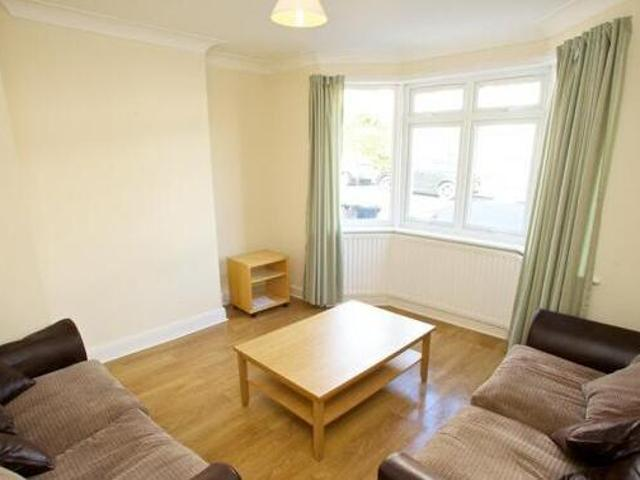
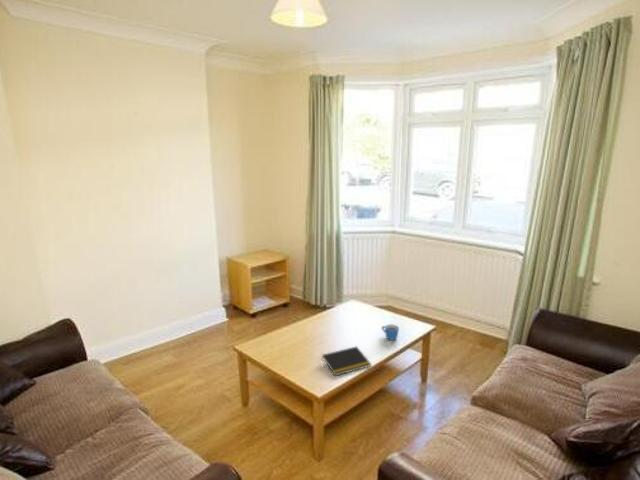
+ notepad [321,346,372,377]
+ mug [381,323,400,341]
